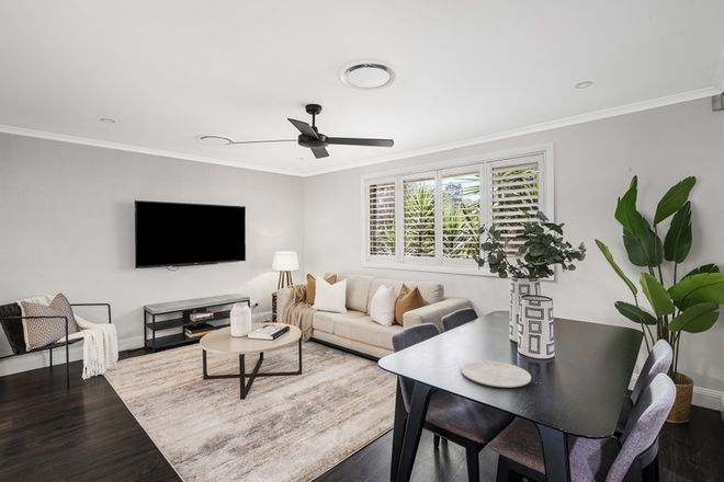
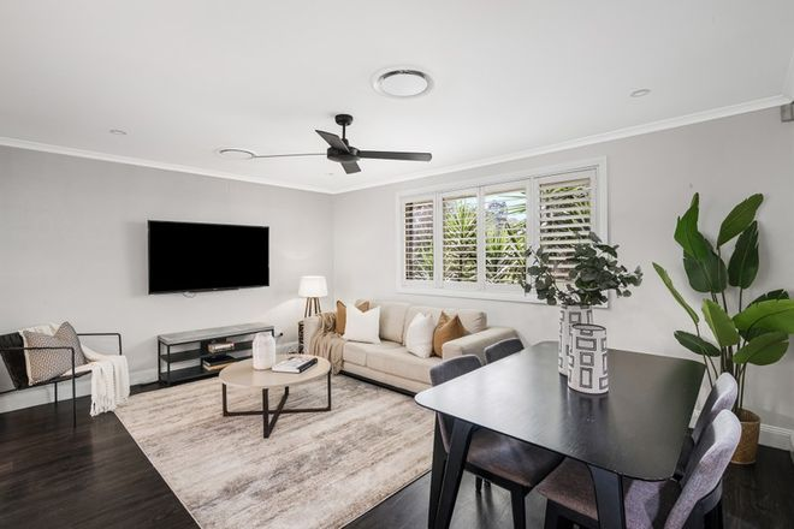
- plate [461,360,532,389]
